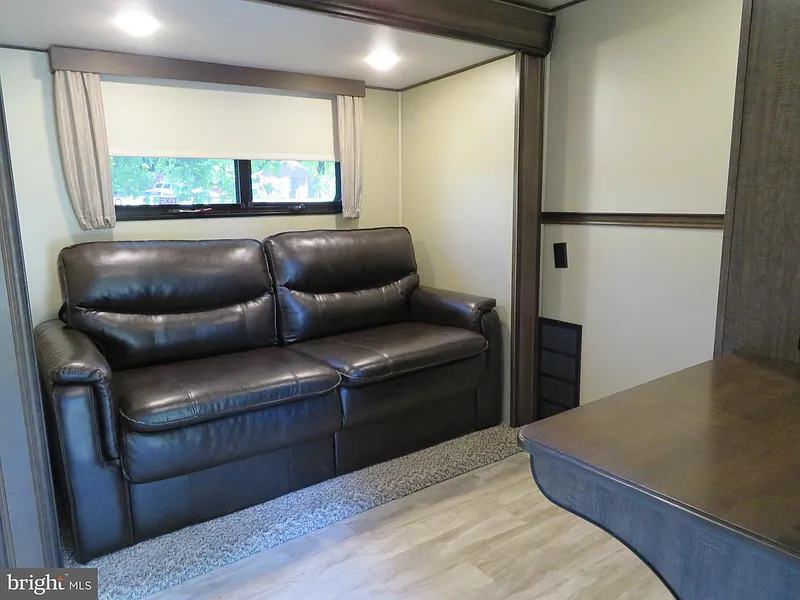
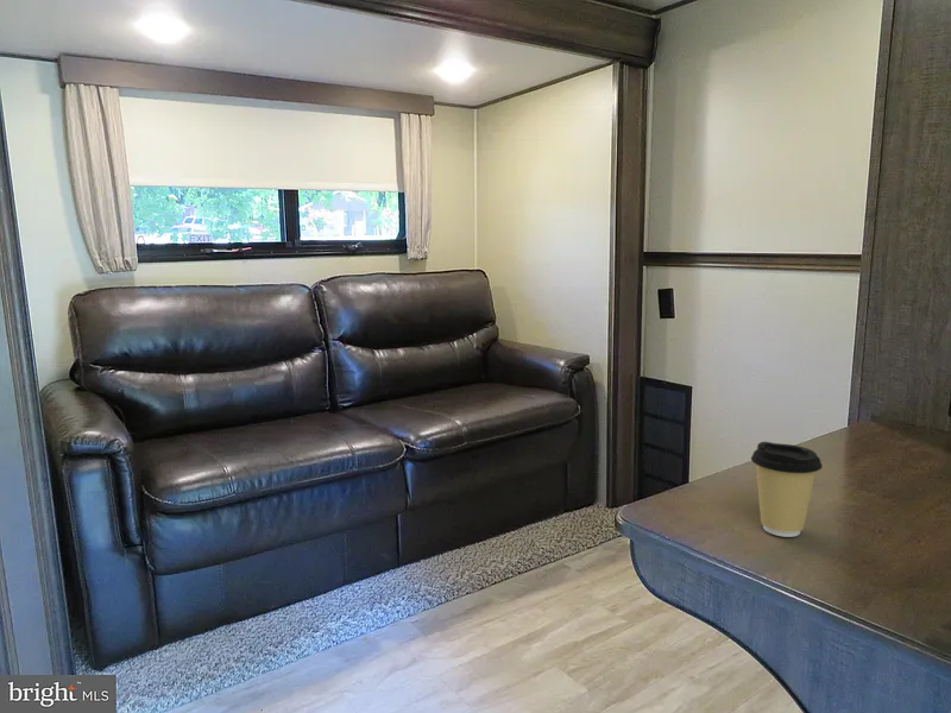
+ coffee cup [750,441,824,538]
